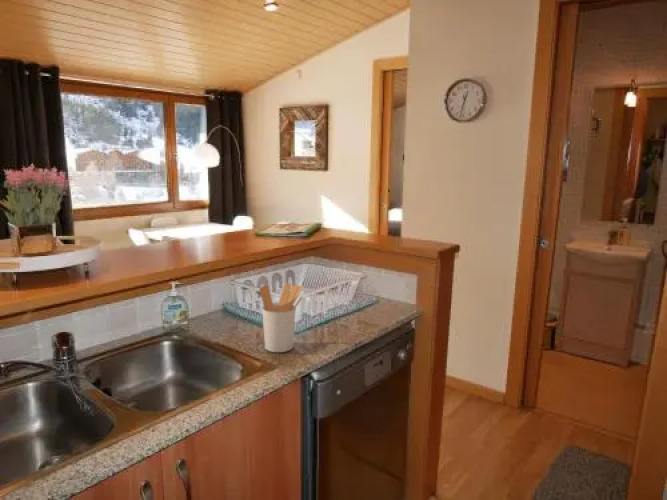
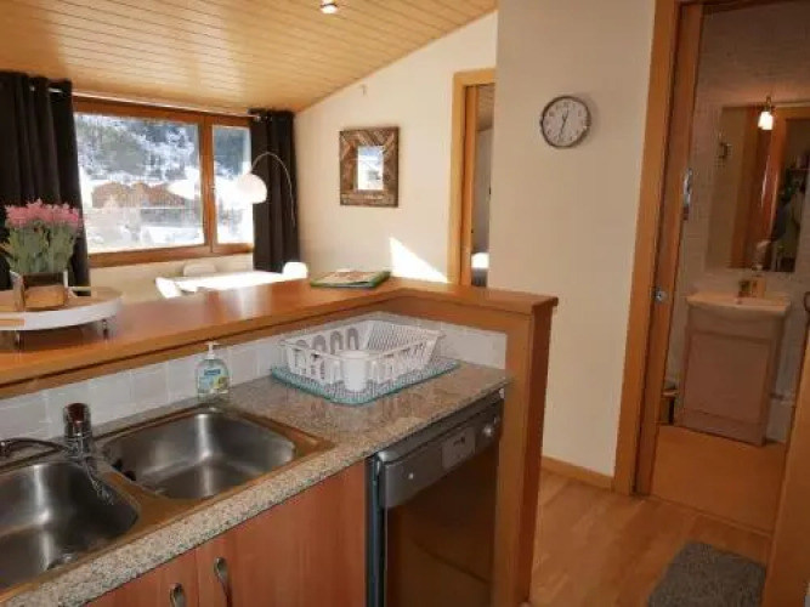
- utensil holder [258,282,304,353]
